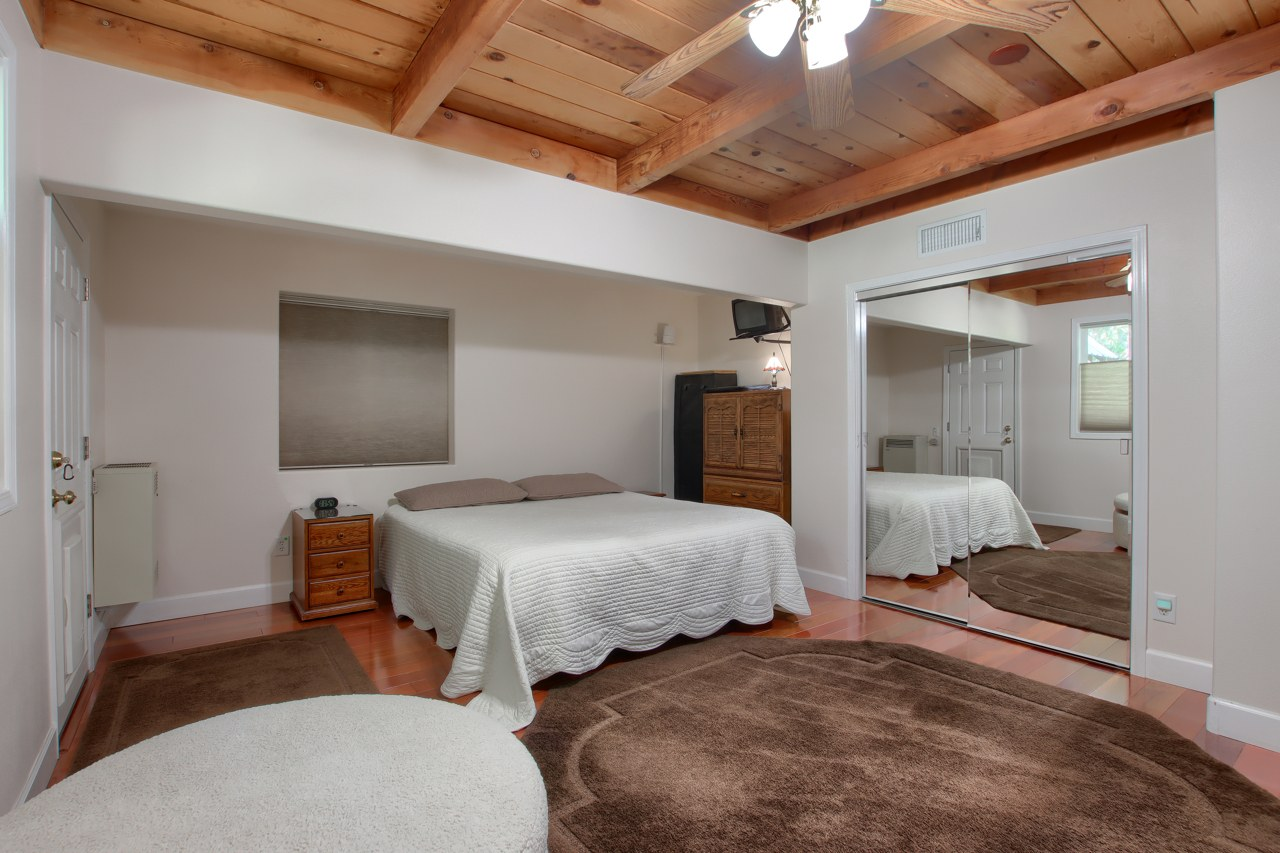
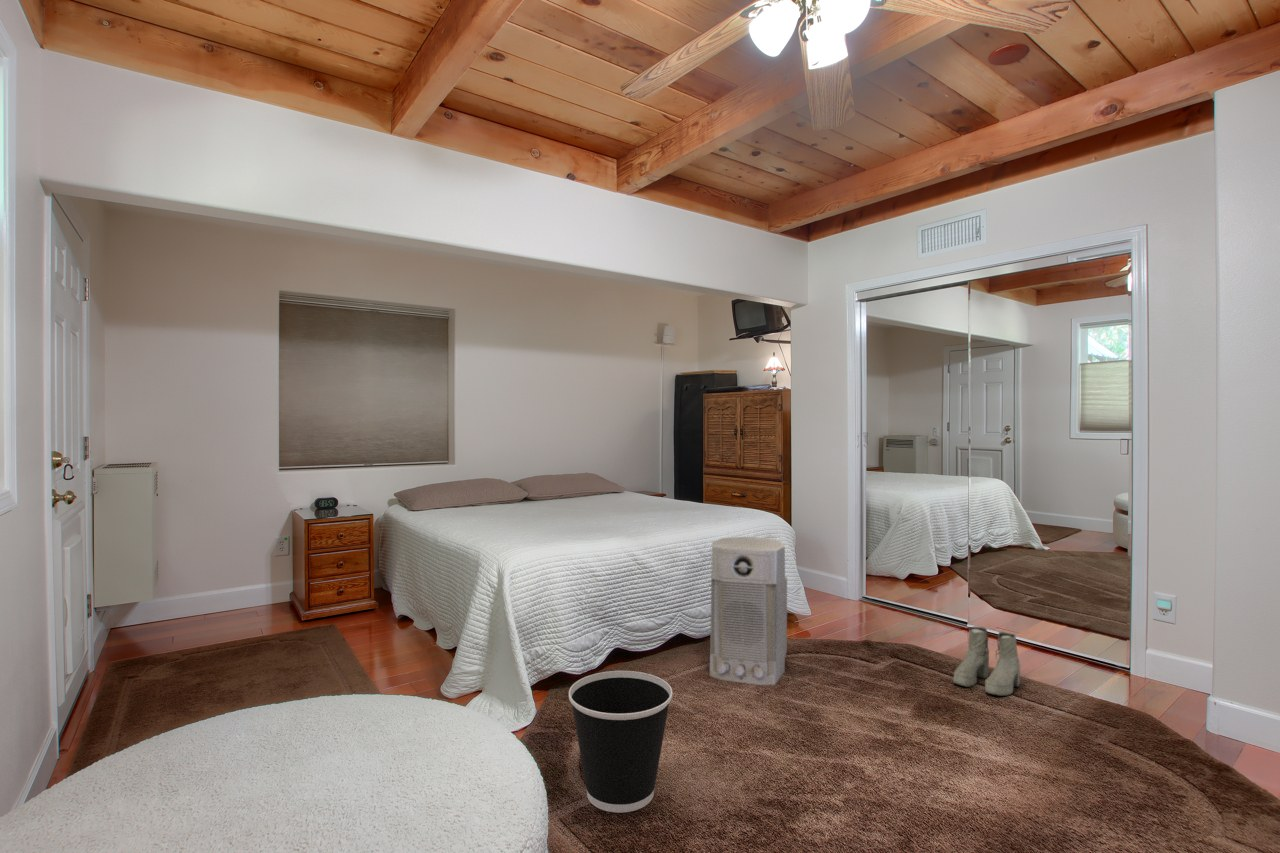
+ air purifier [708,536,788,686]
+ boots [952,626,1022,697]
+ wastebasket [568,670,673,814]
